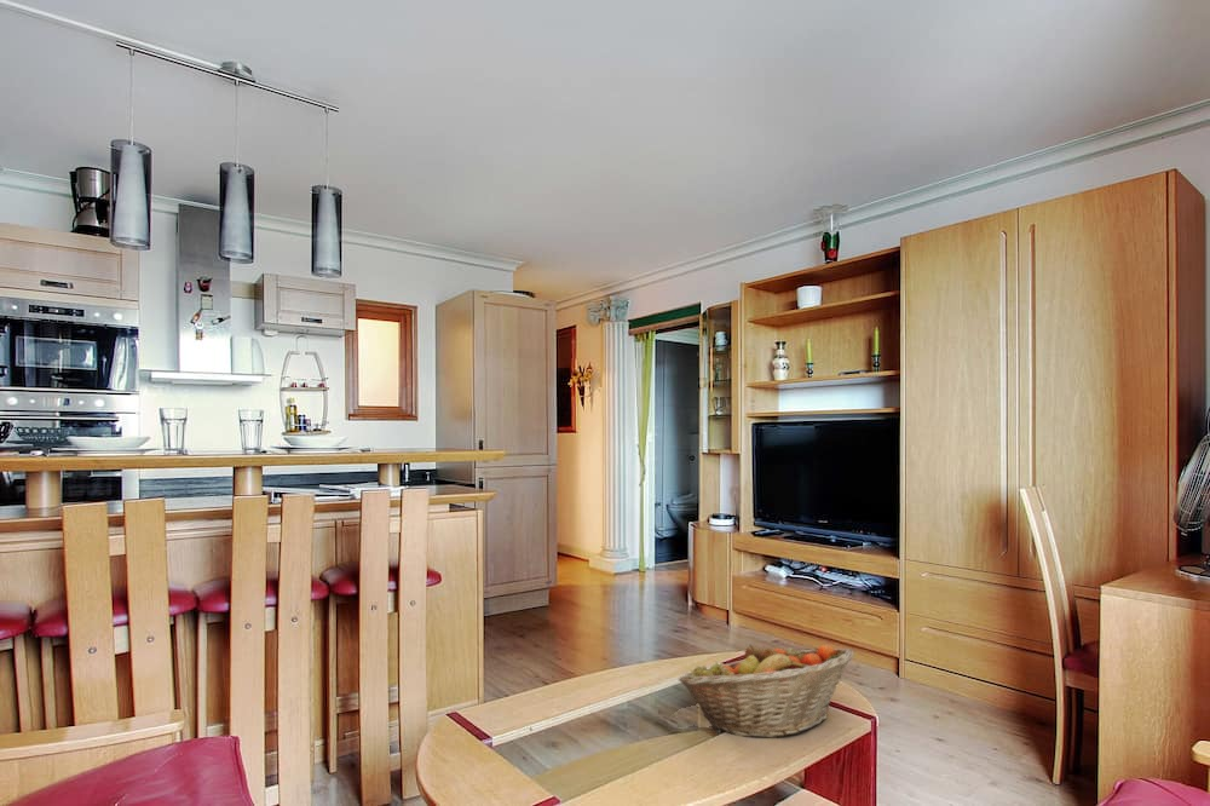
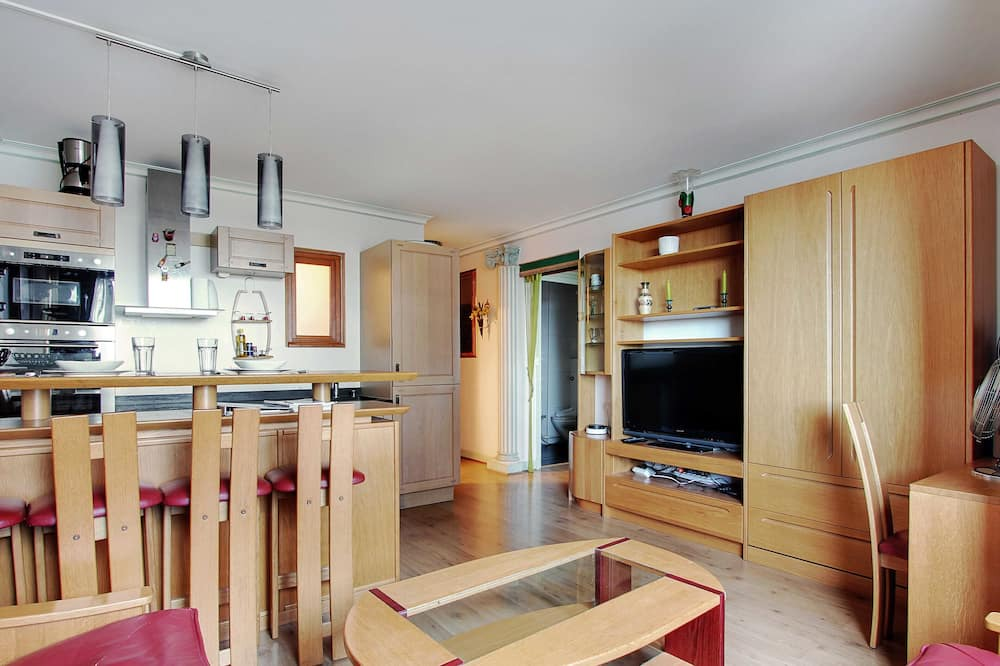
- fruit basket [678,644,855,739]
